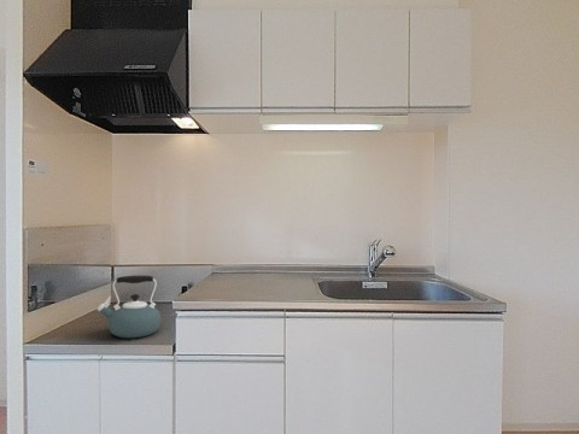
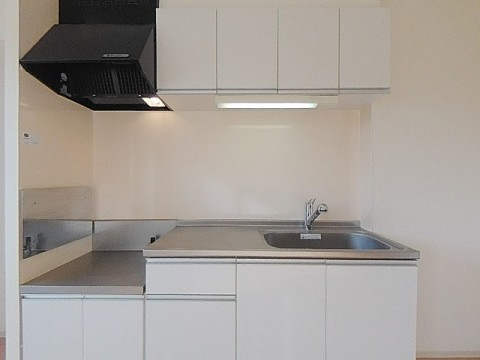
- kettle [96,275,162,339]
